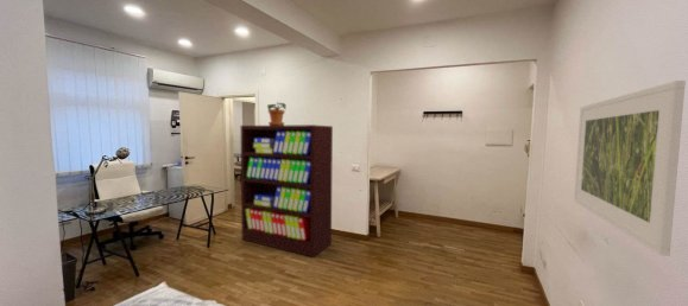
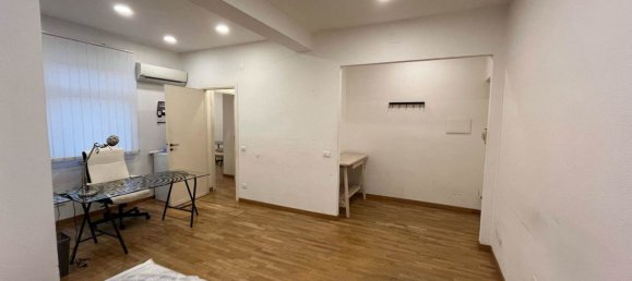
- potted plant [266,101,288,126]
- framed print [573,79,687,257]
- bookshelf [240,123,334,259]
